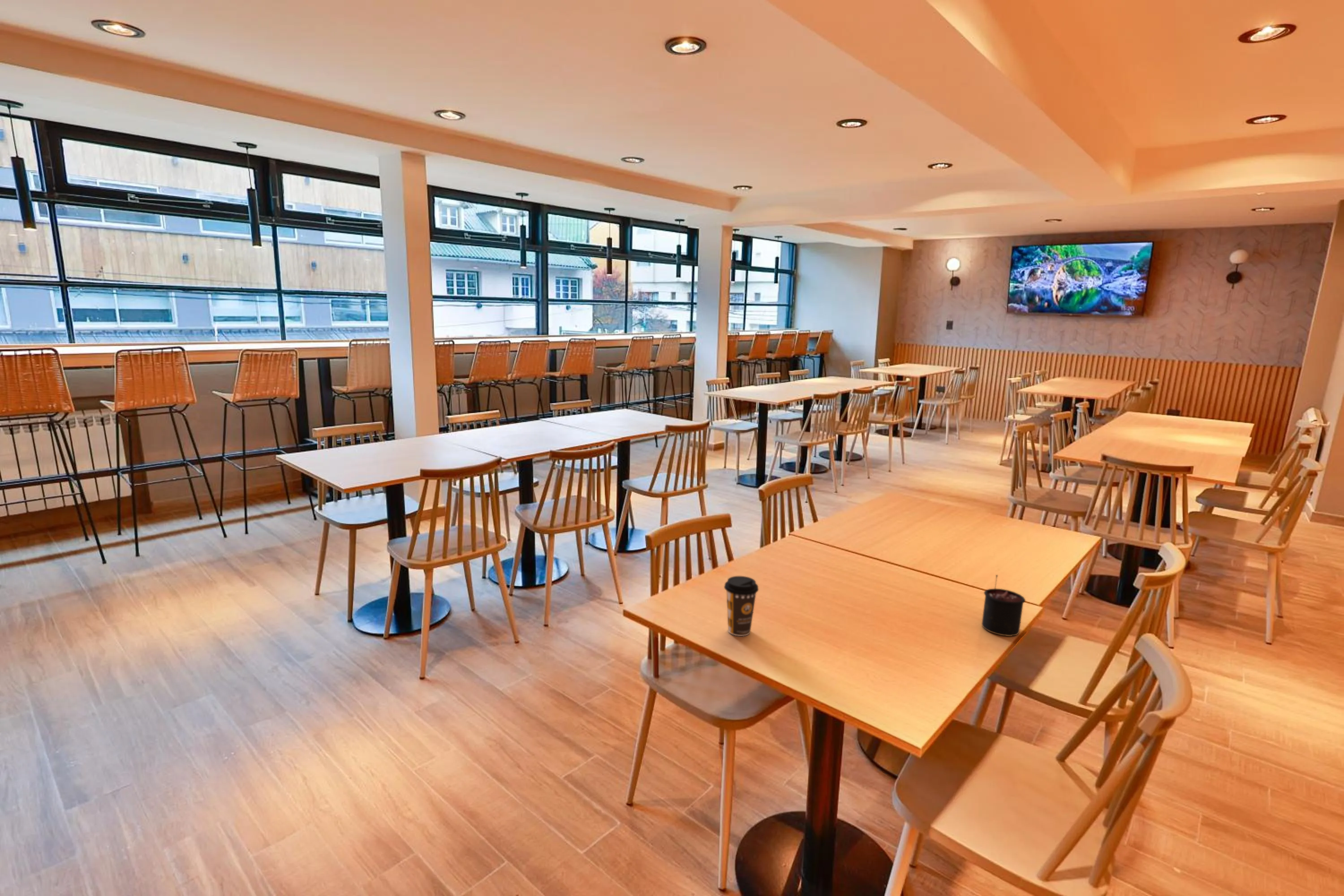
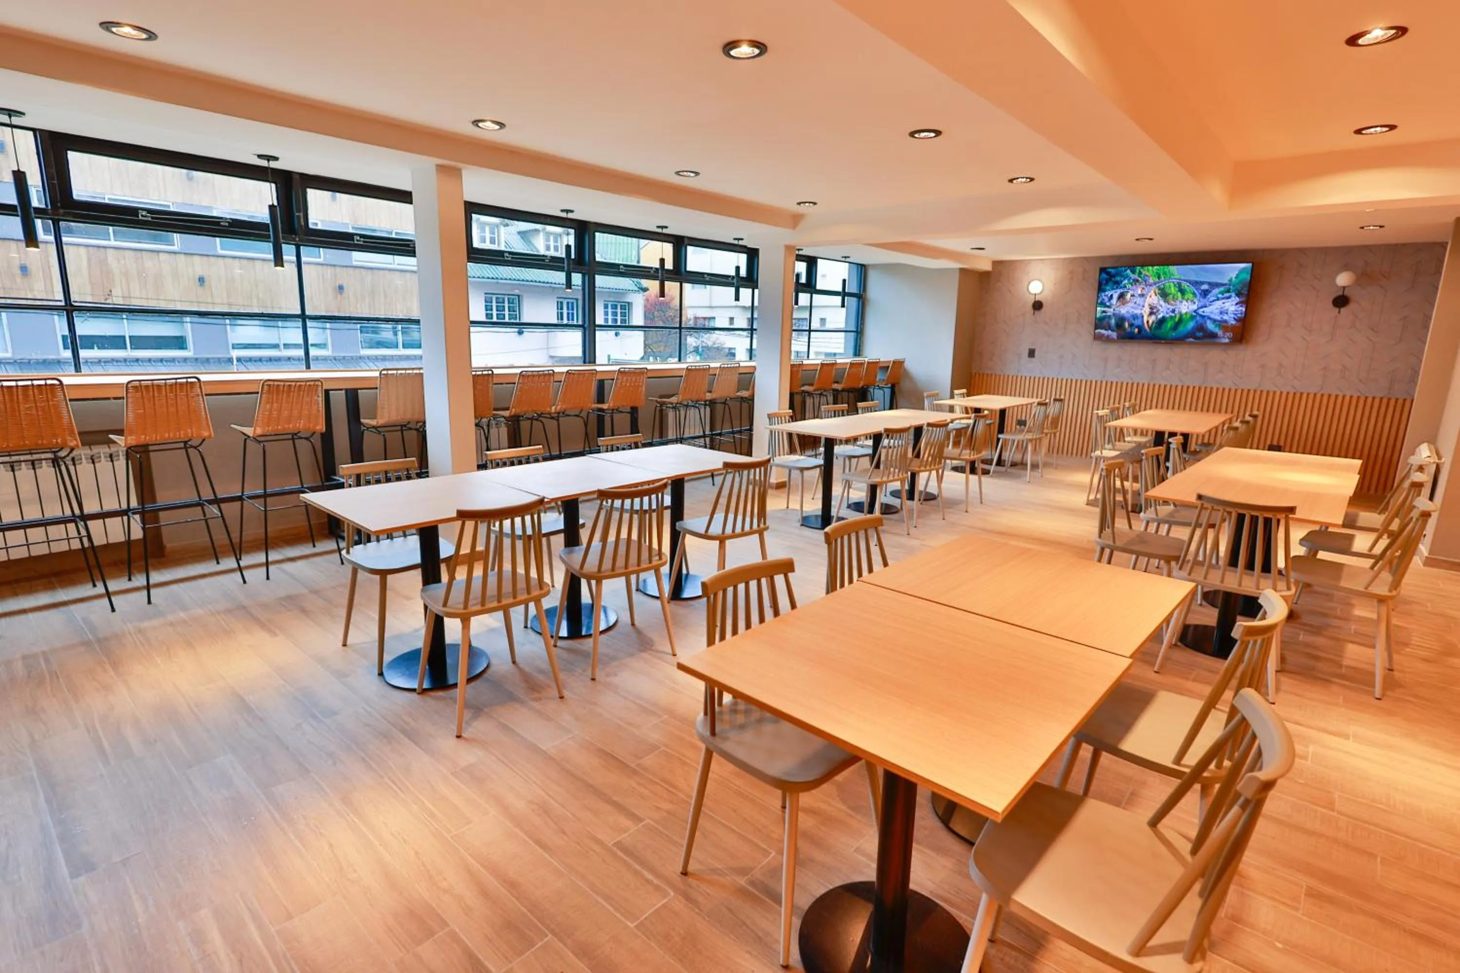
- coffee cup [724,576,759,637]
- candle [981,574,1026,637]
